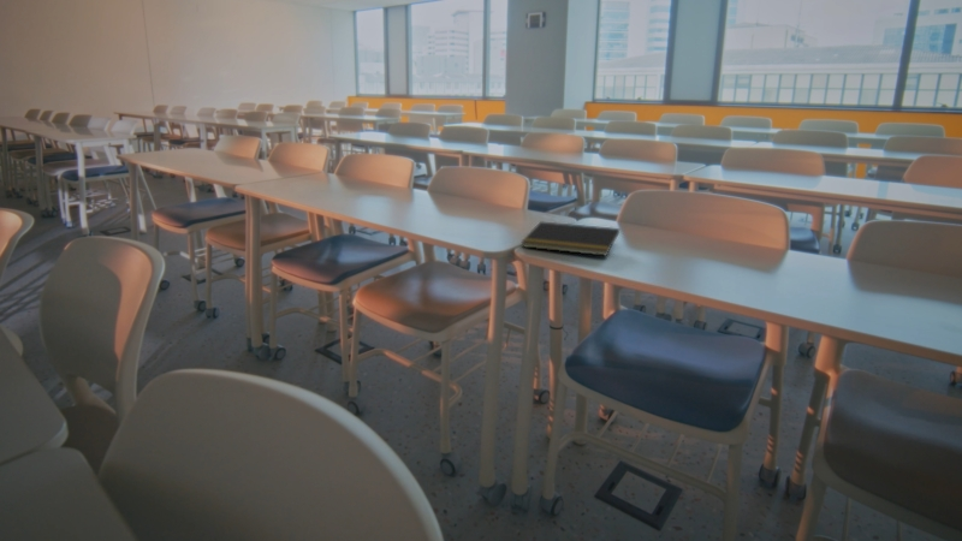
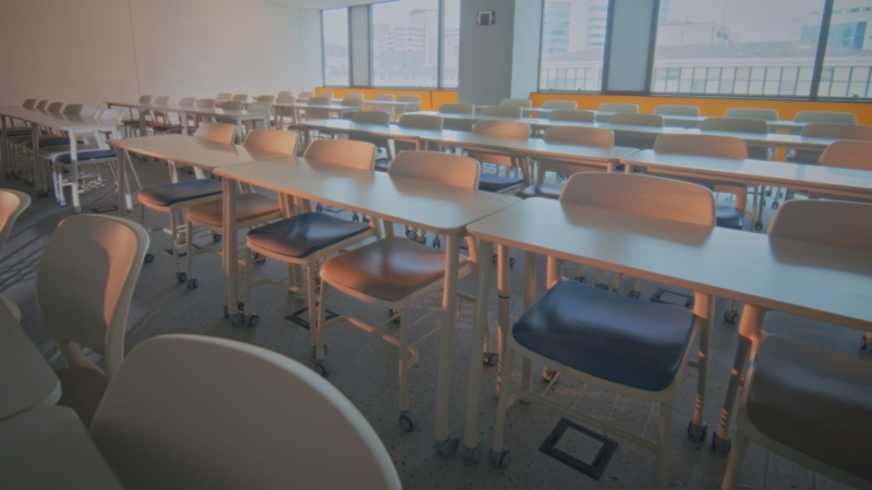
- notepad [519,220,620,257]
